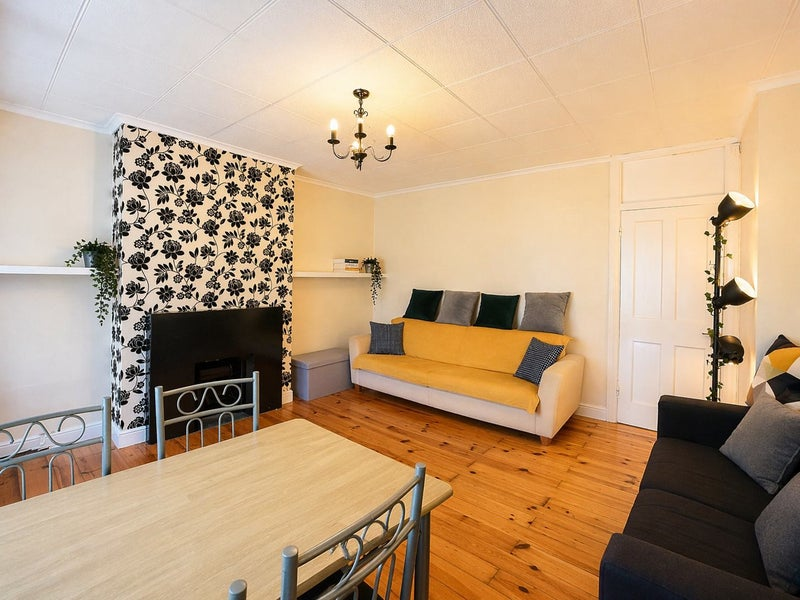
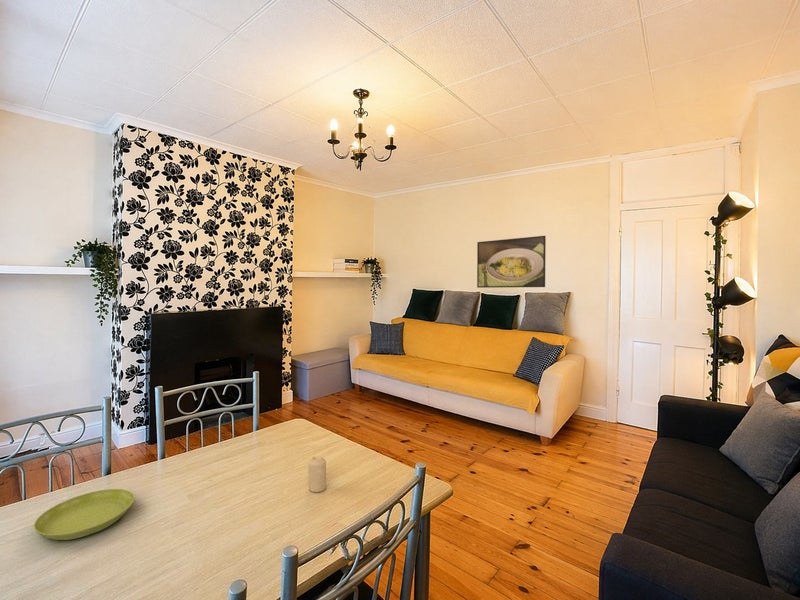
+ saucer [33,488,135,541]
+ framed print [476,235,547,289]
+ candle [307,455,327,493]
